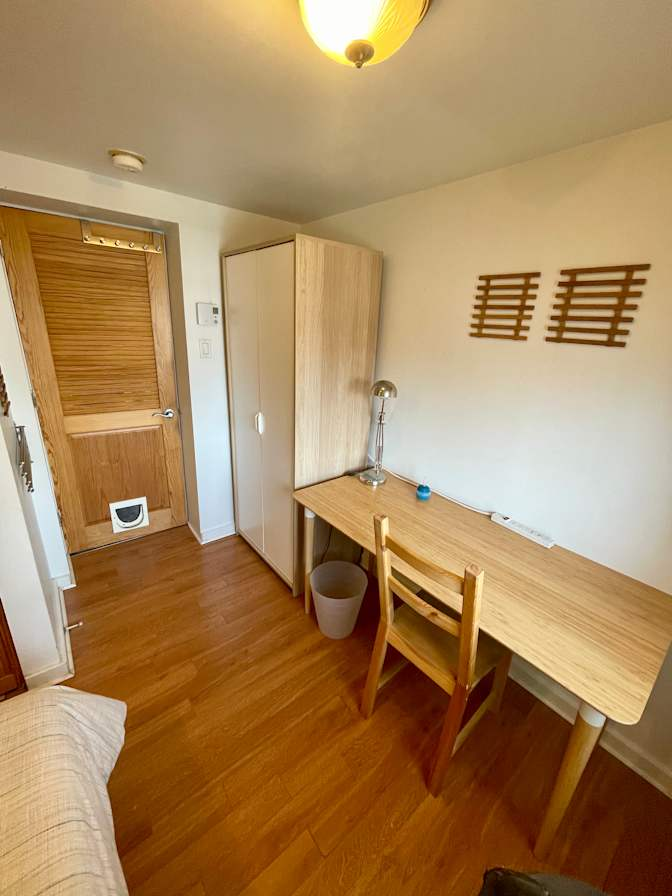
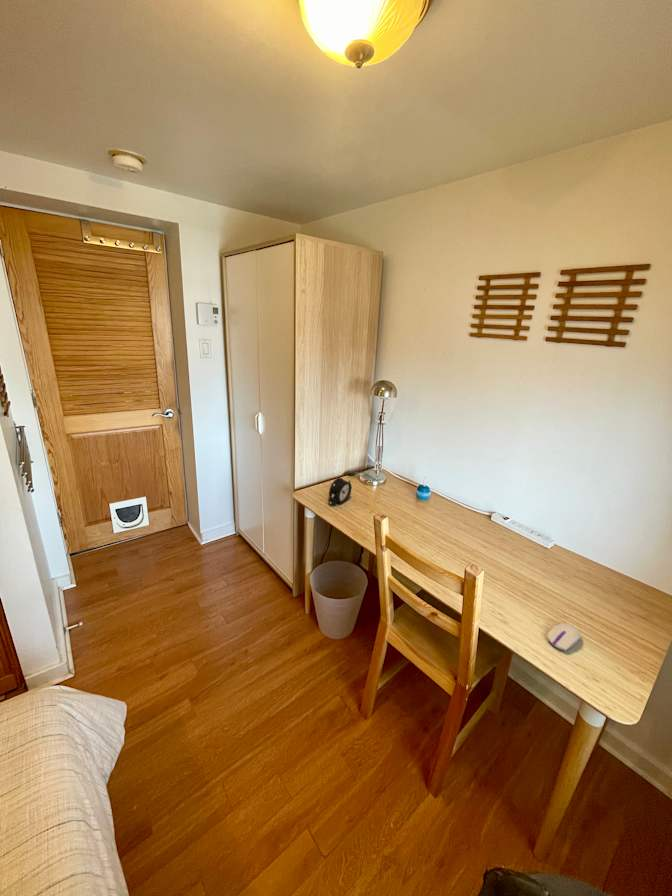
+ computer mouse [546,622,582,652]
+ alarm clock [327,477,353,505]
